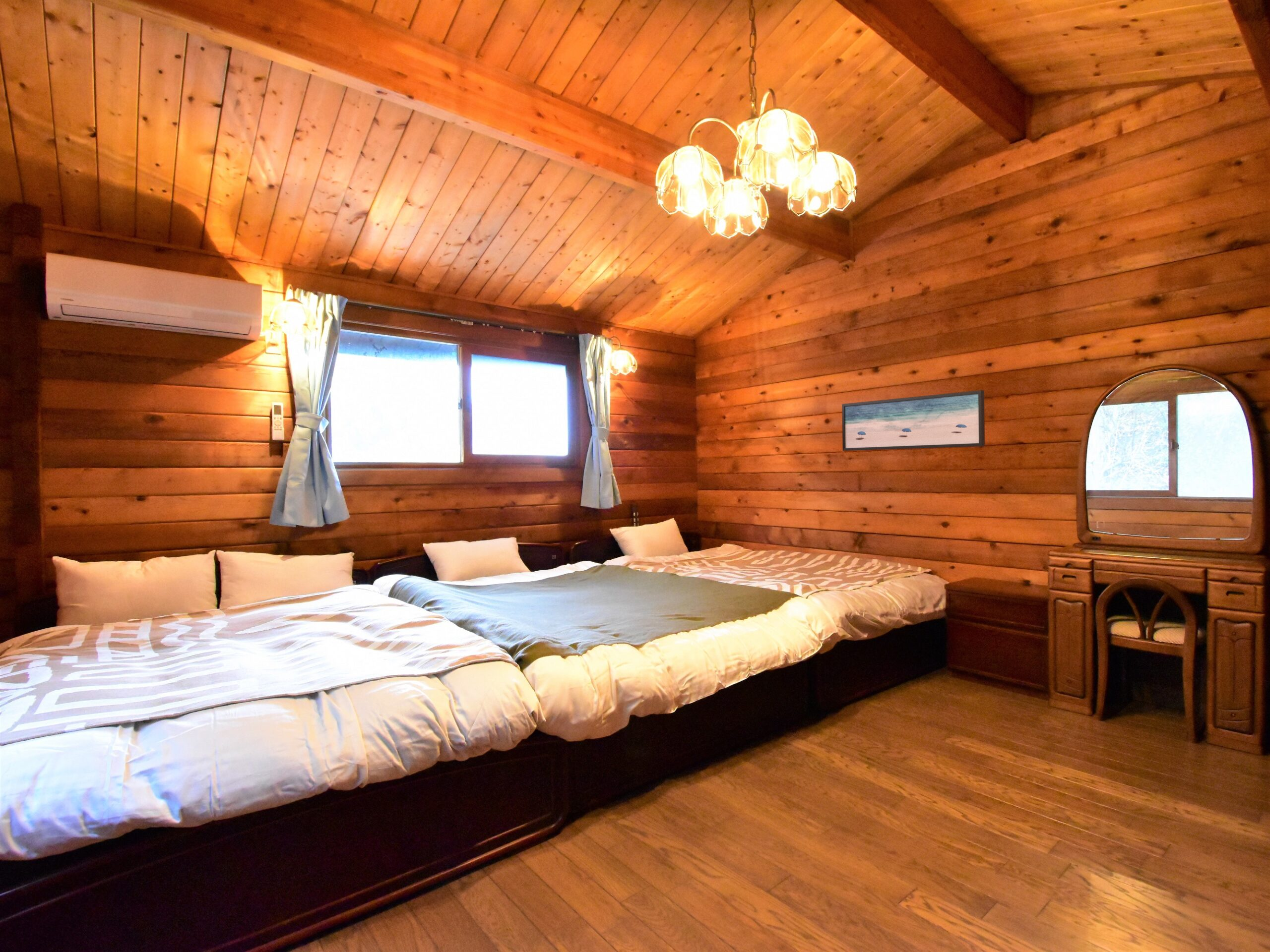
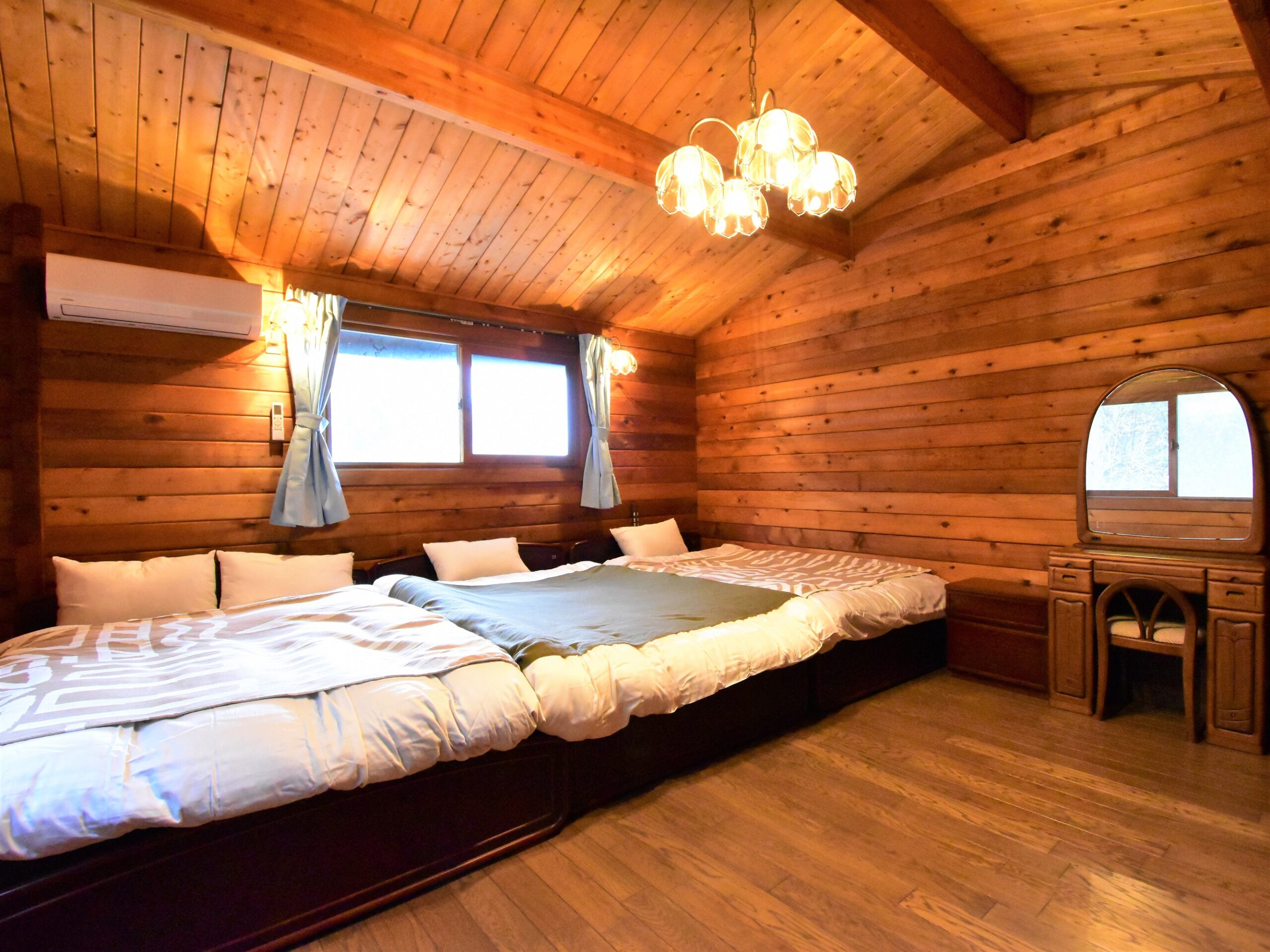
- wall art [841,390,985,451]
